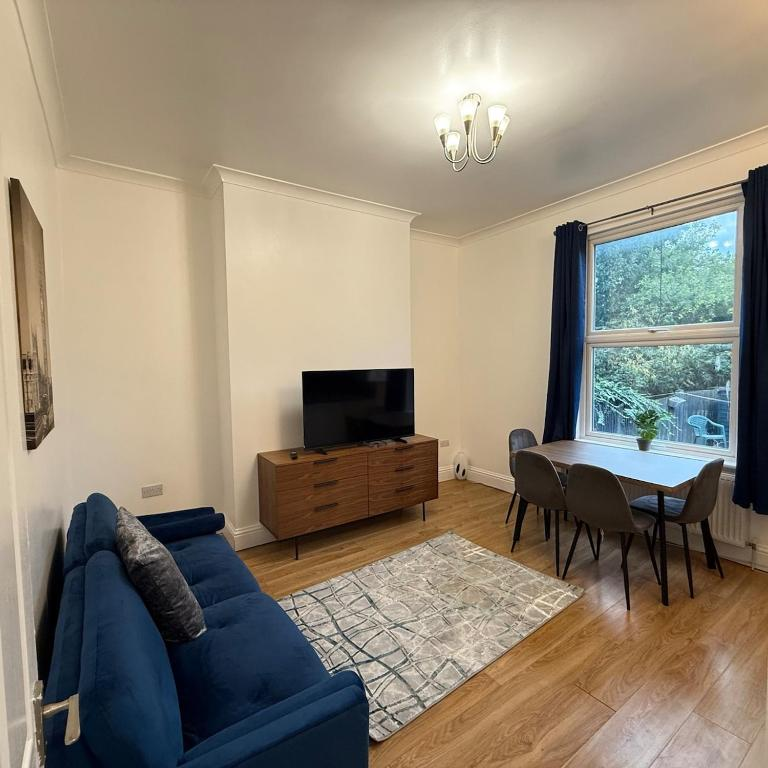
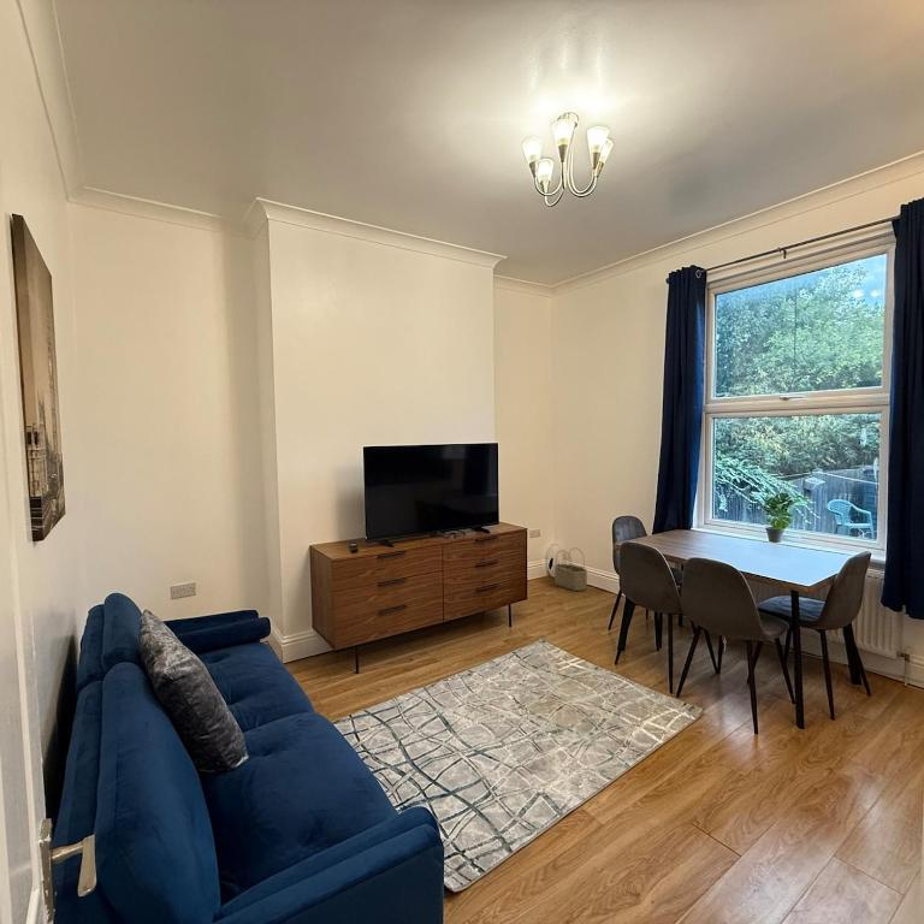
+ wicker basket [553,546,588,592]
